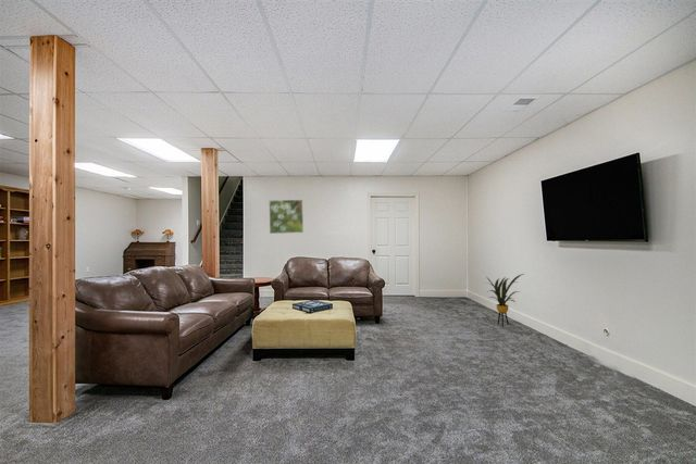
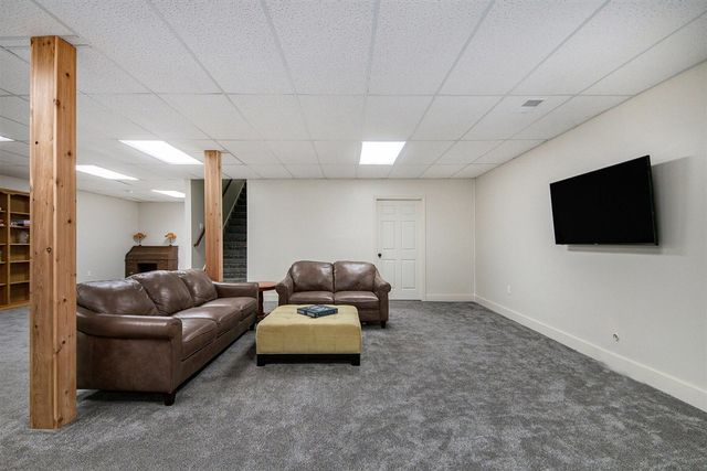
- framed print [269,199,304,235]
- house plant [484,273,525,327]
